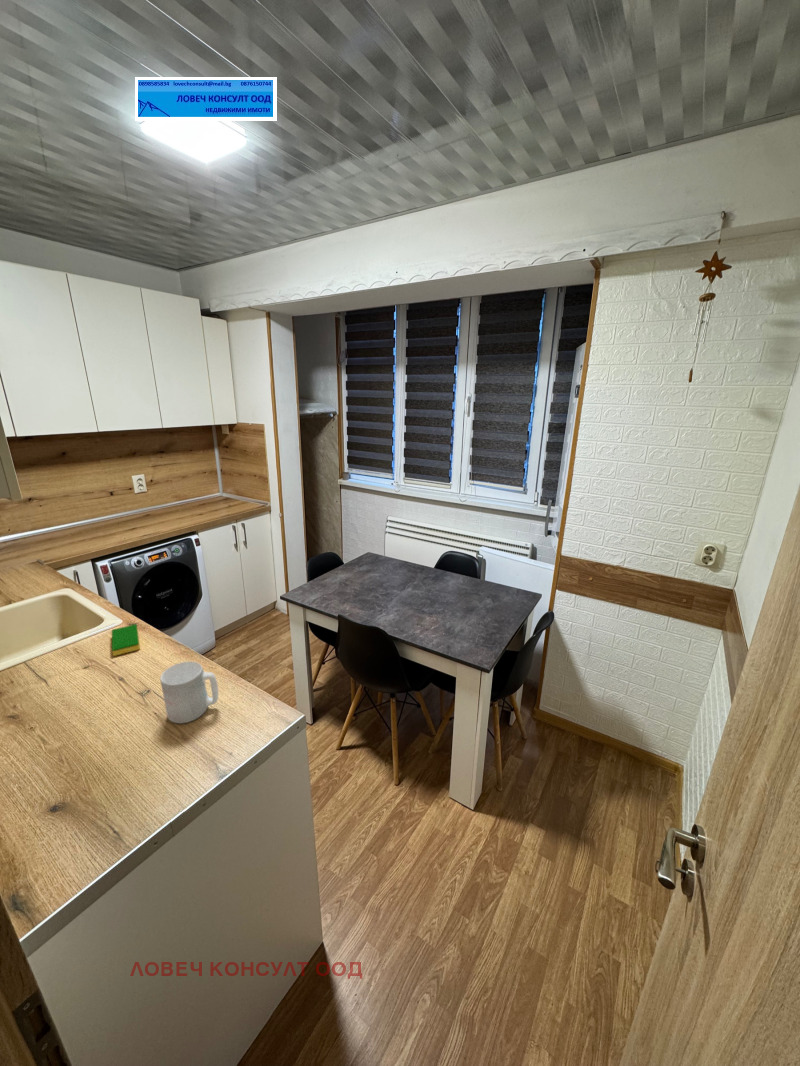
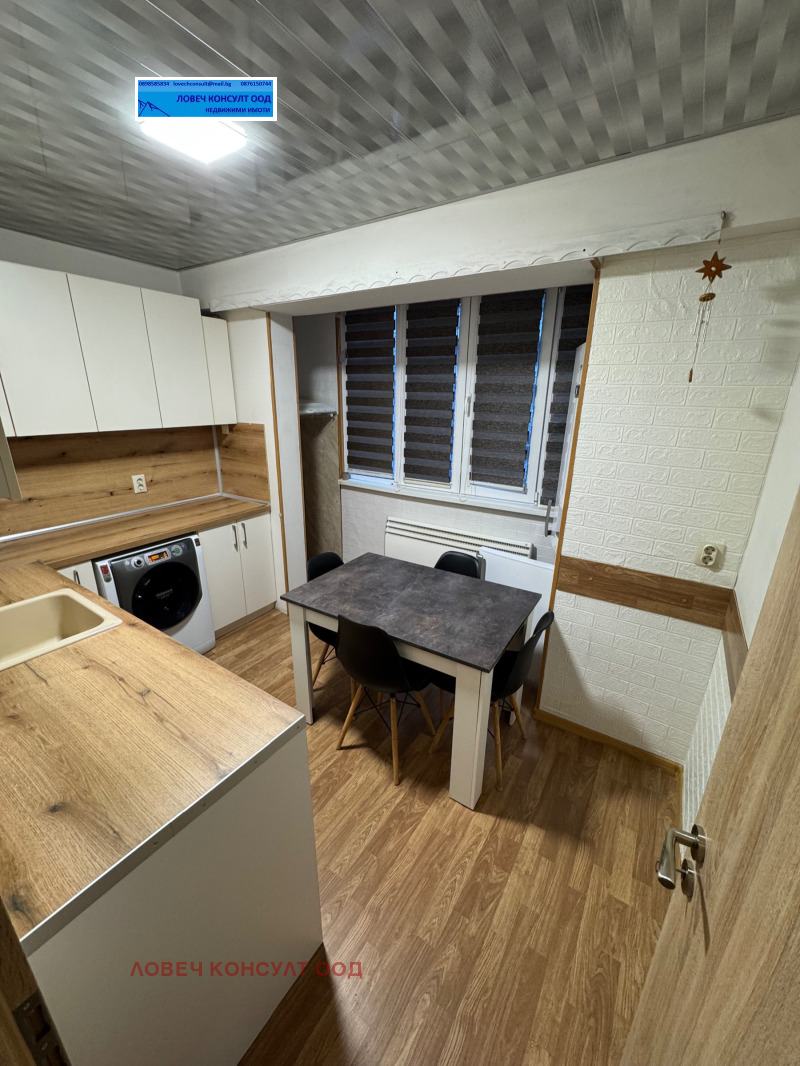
- dish sponge [111,623,141,657]
- mug [159,660,219,724]
